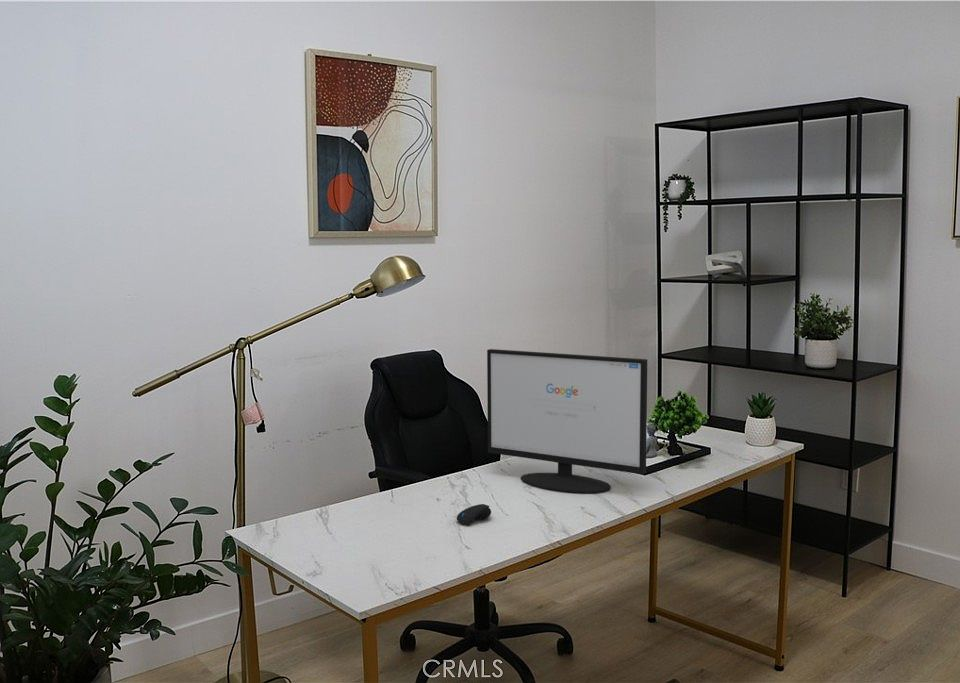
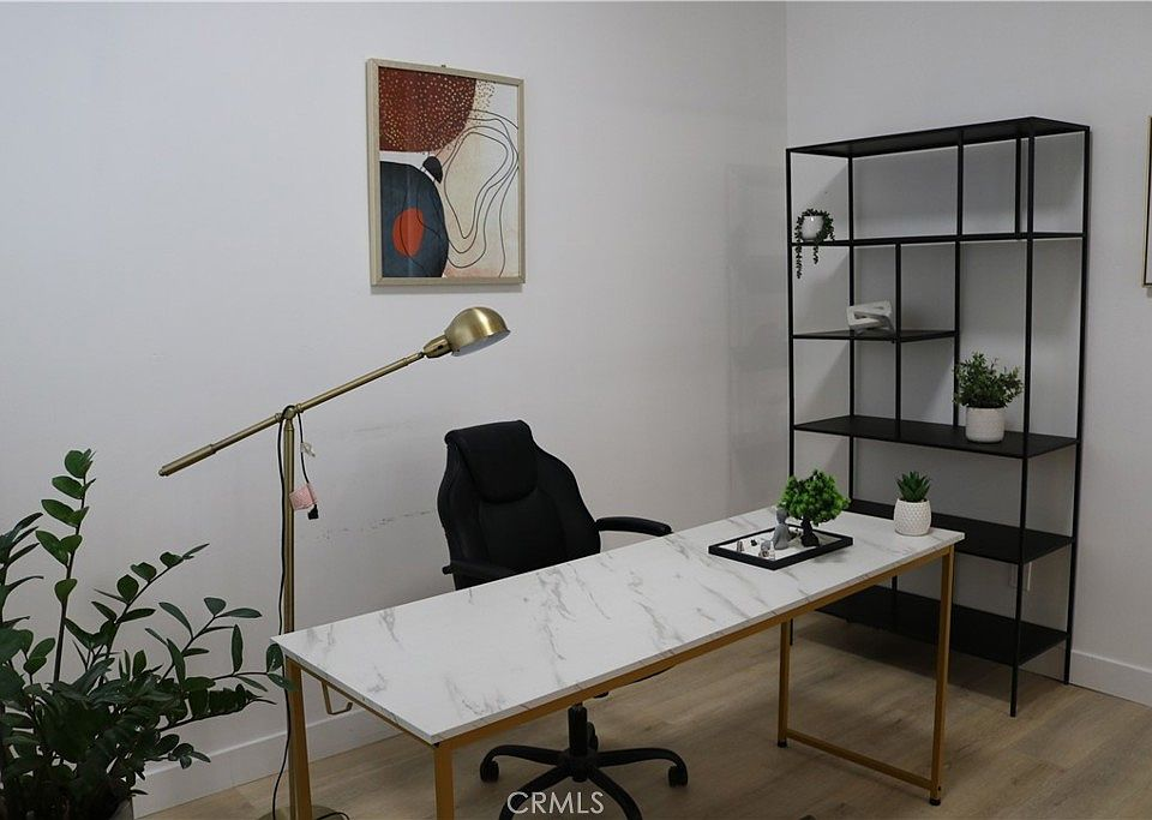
- computer monitor [486,348,648,494]
- computer mouse [456,503,492,526]
